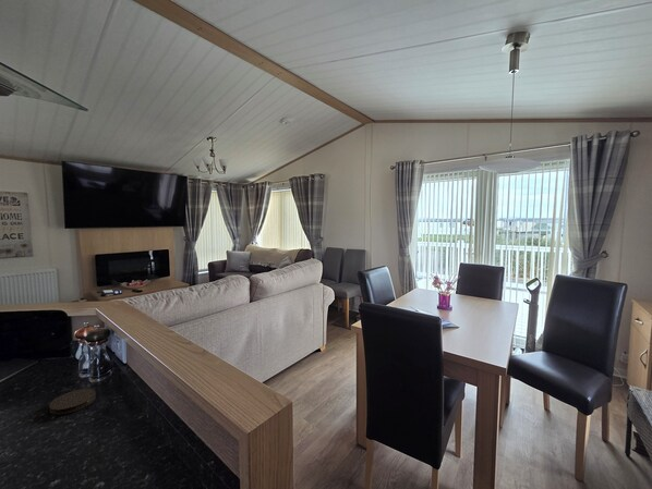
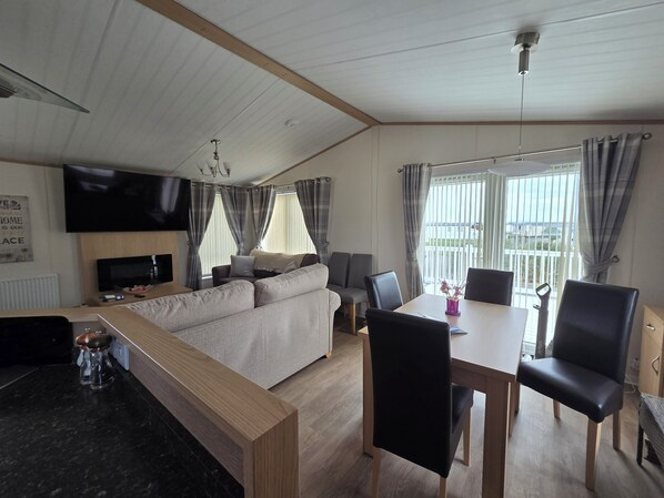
- coaster [48,388,97,416]
